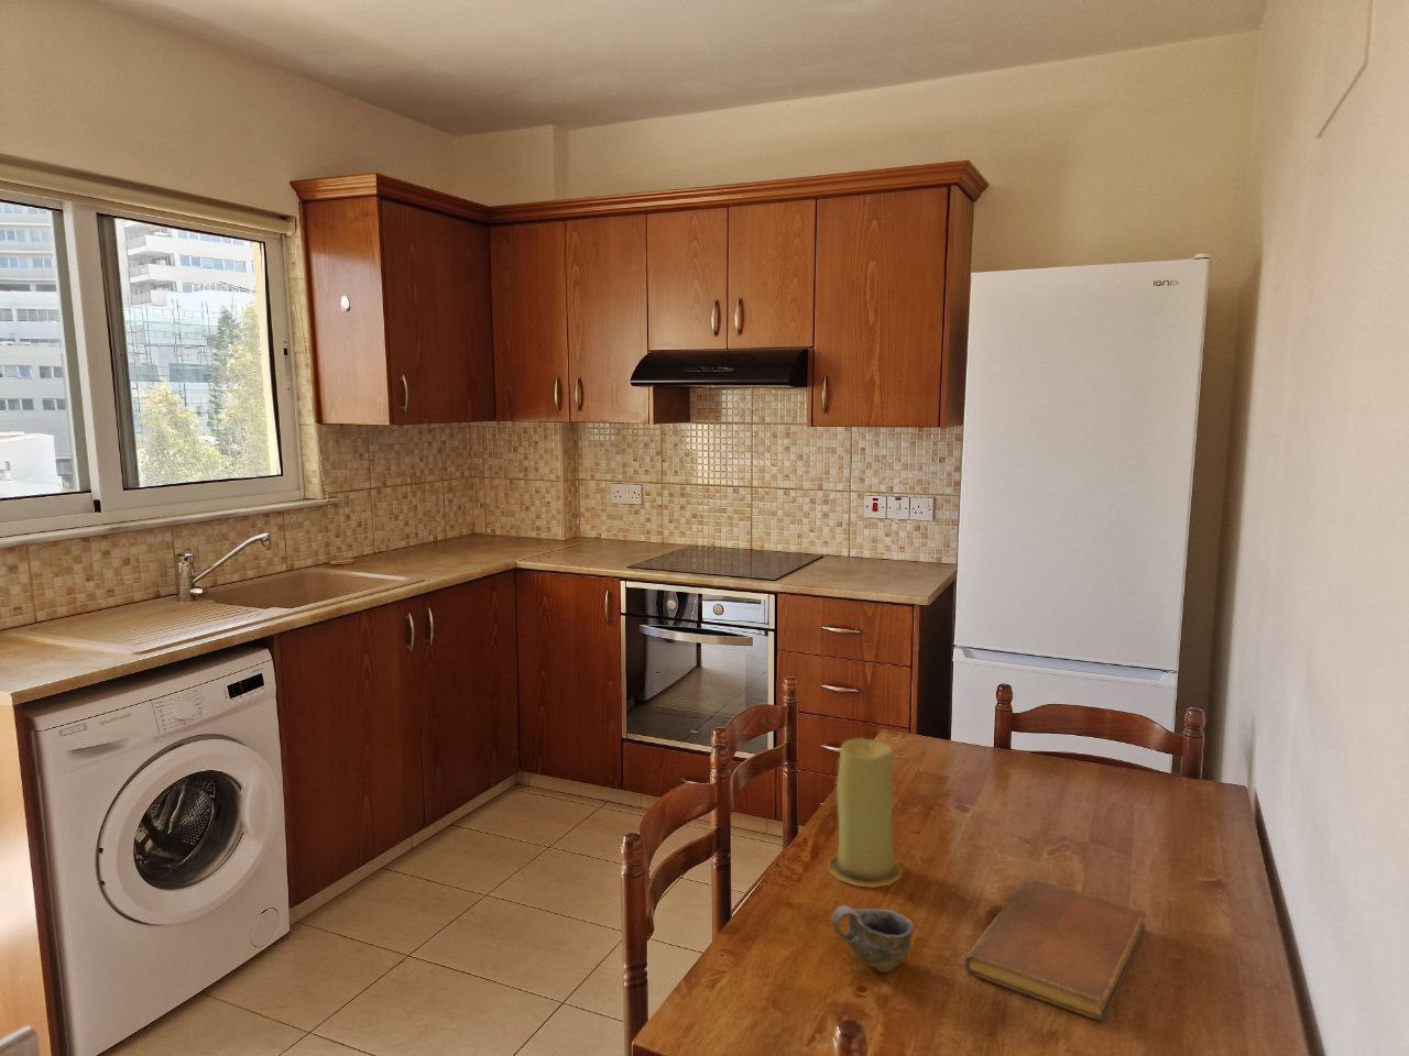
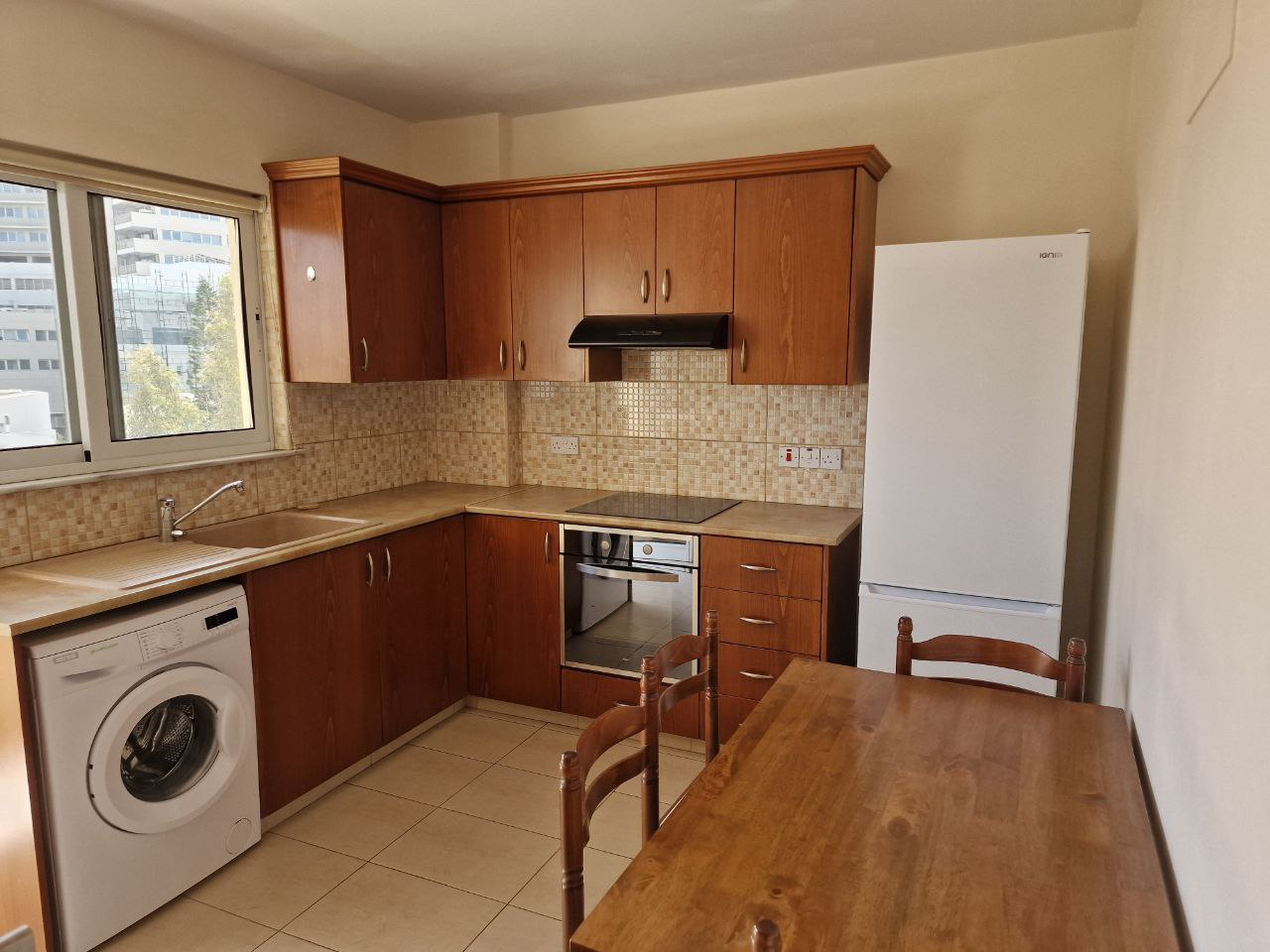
- candle [827,737,904,889]
- notebook [963,875,1147,1022]
- cup [830,904,915,974]
